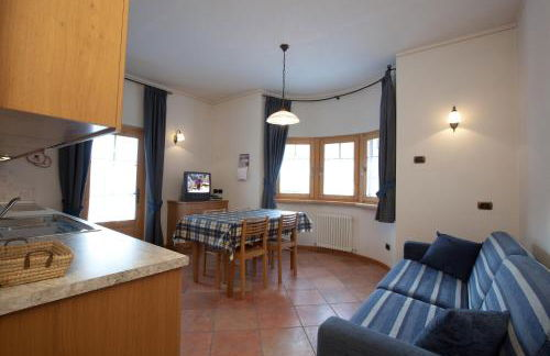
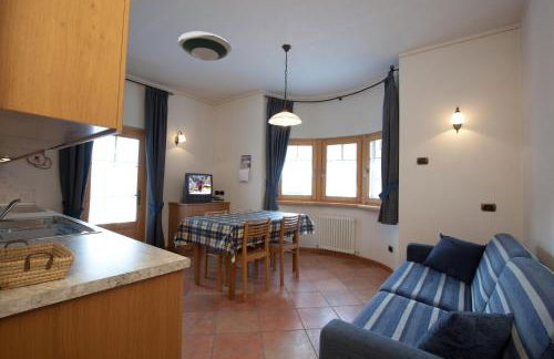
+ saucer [177,30,233,62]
